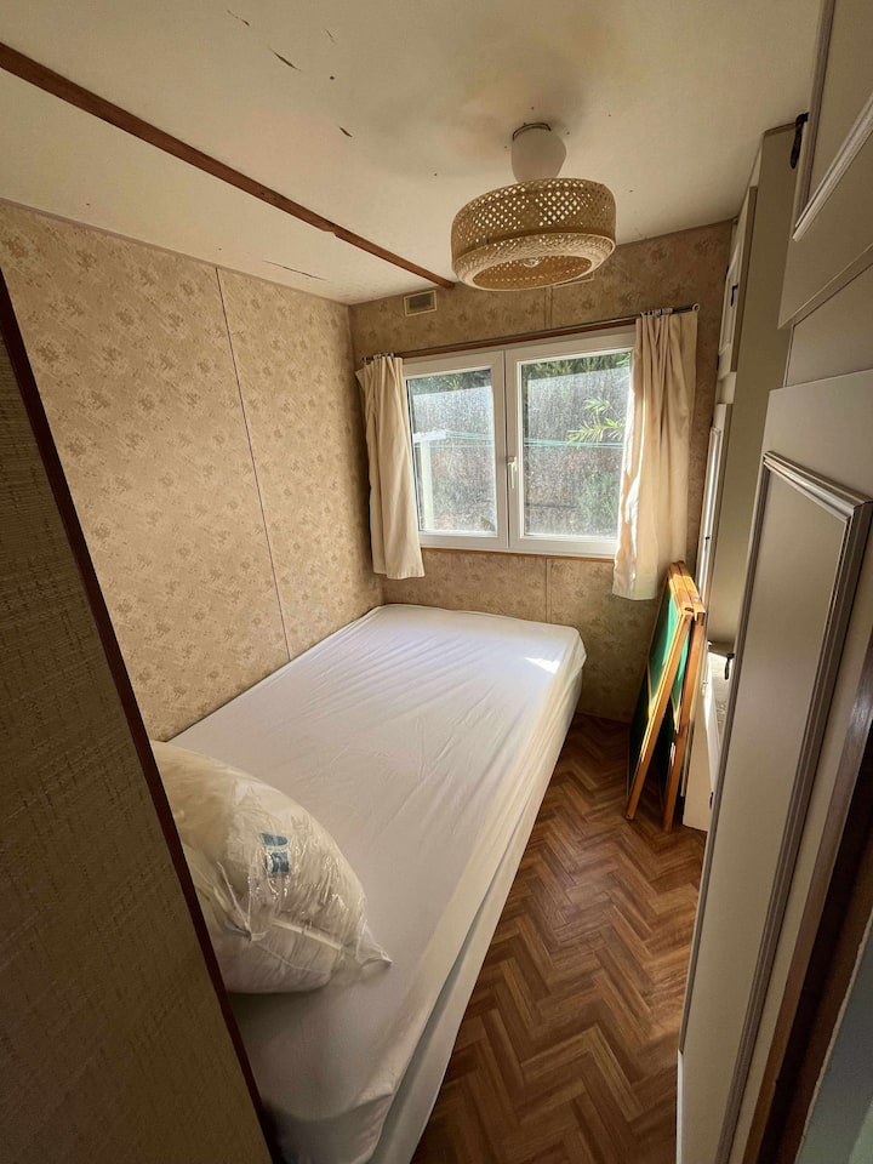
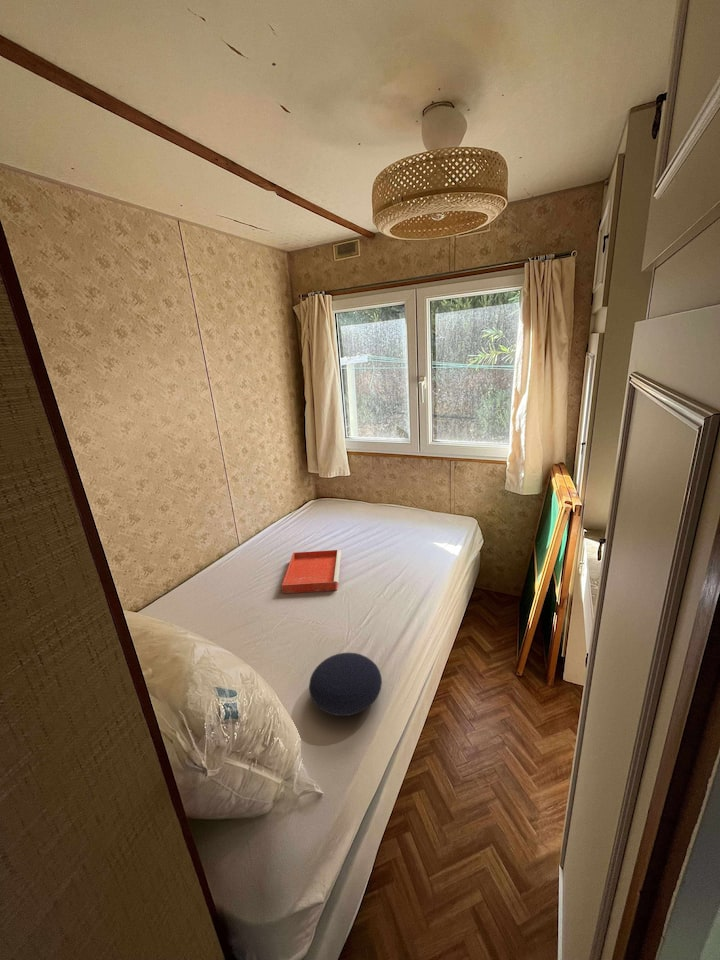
+ cushion [308,652,383,717]
+ tray [281,549,342,594]
